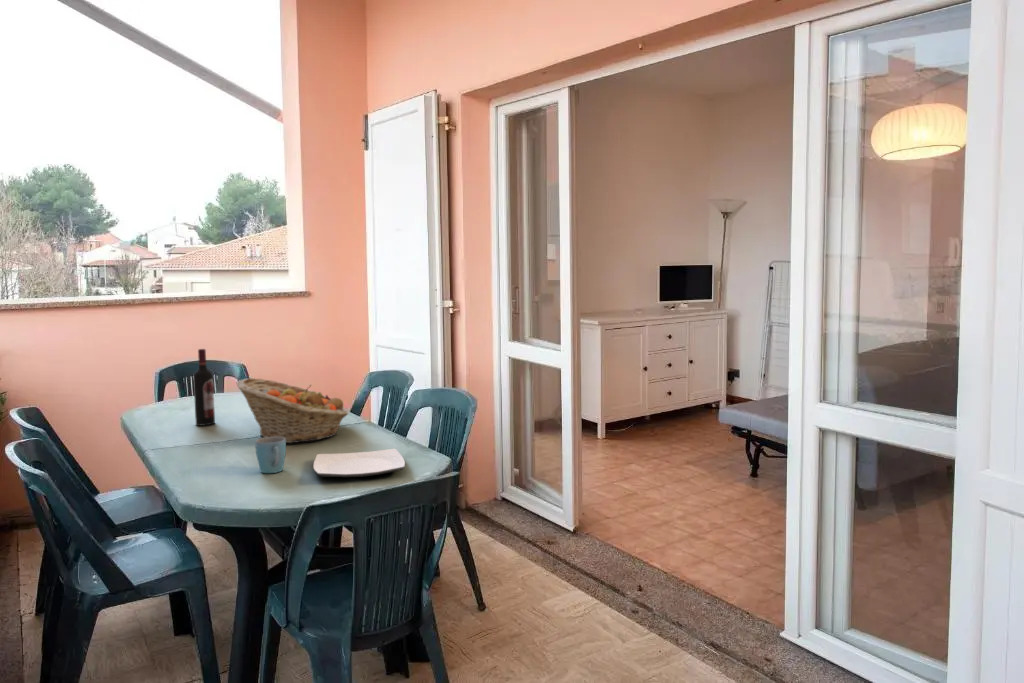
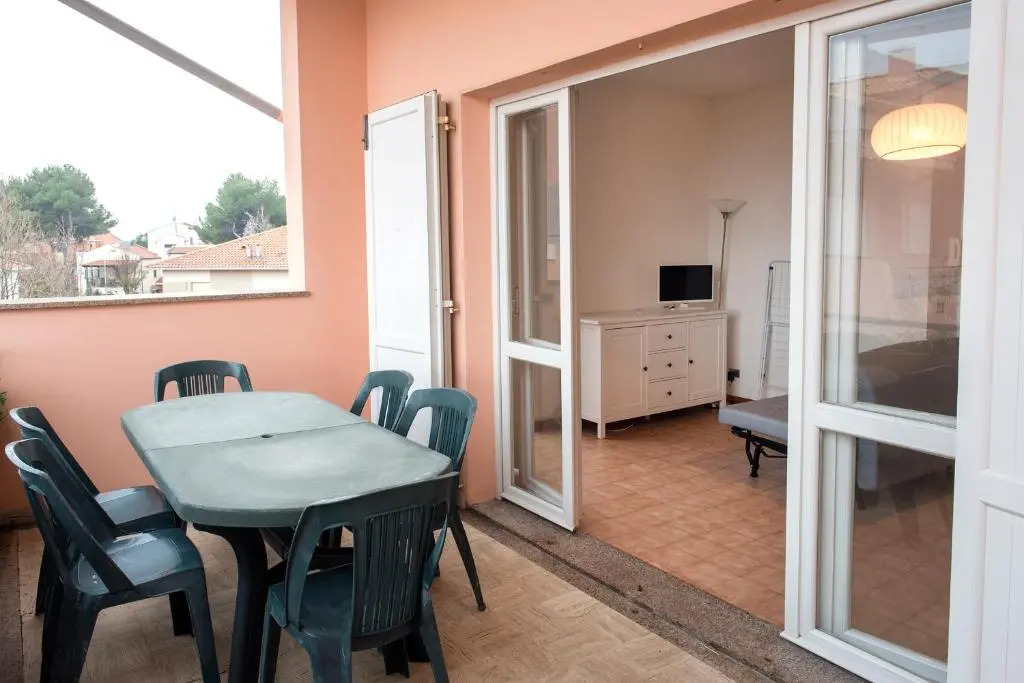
- plate [312,448,406,478]
- fruit basket [235,377,349,444]
- wine bottle [192,348,216,426]
- mug [254,437,287,474]
